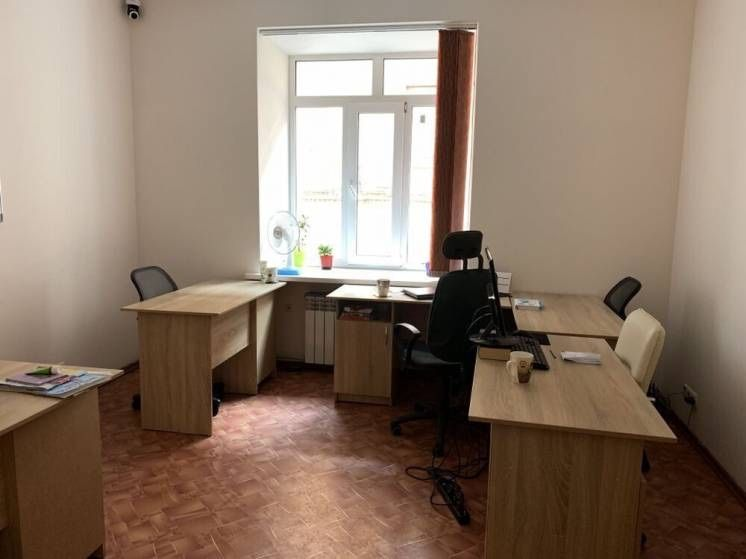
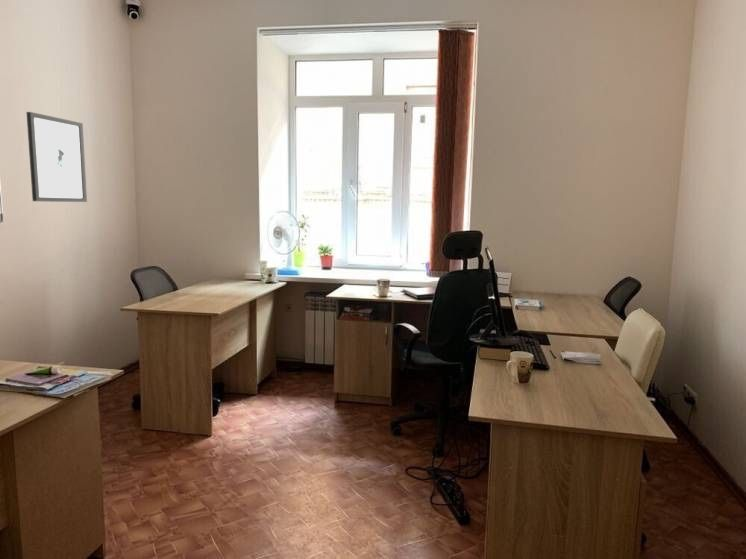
+ wall art [25,111,88,203]
